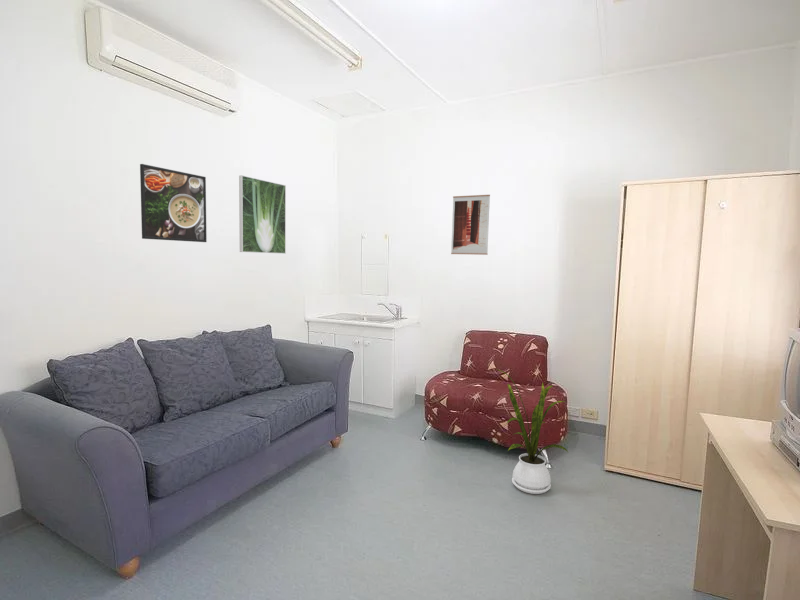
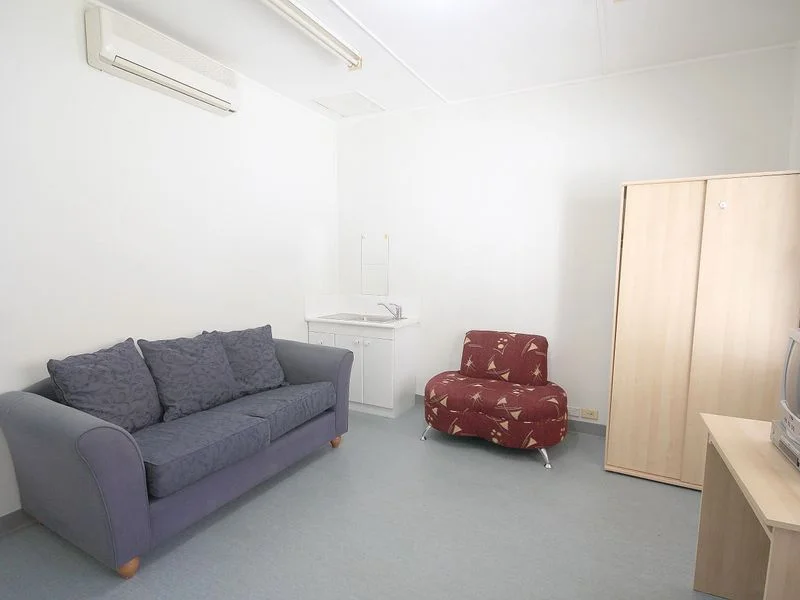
- house plant [496,368,570,495]
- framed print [238,174,287,255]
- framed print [139,163,208,243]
- wall art [450,194,491,256]
